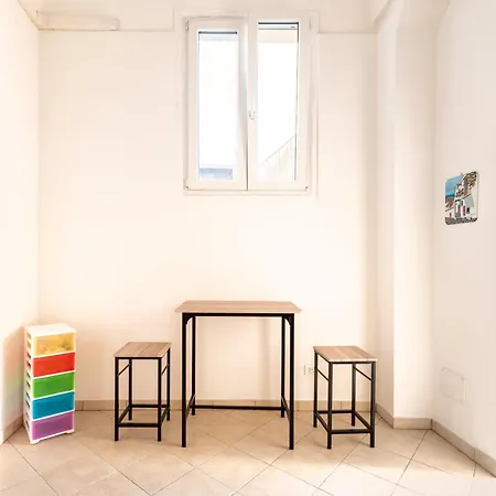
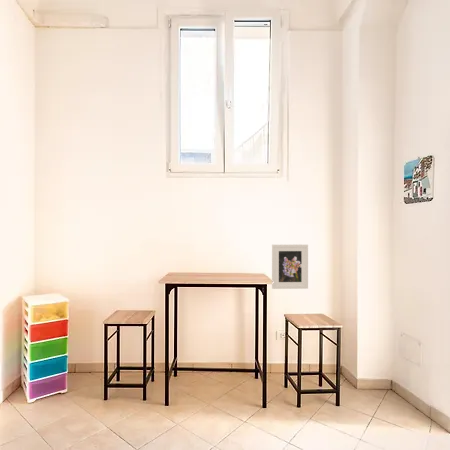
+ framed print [271,243,309,290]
